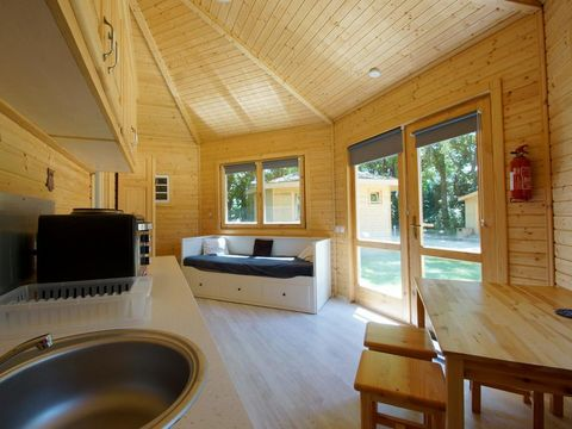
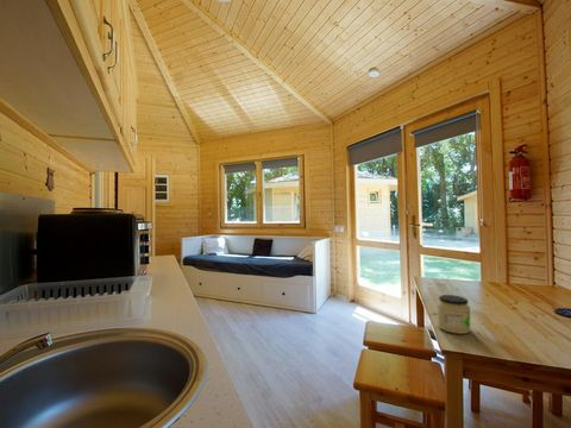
+ jar [437,294,472,335]
